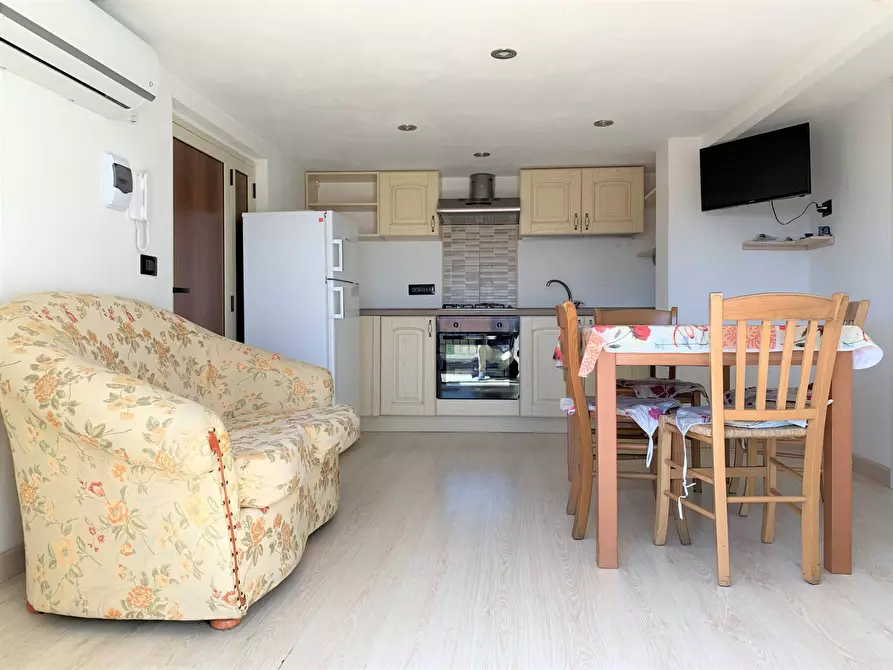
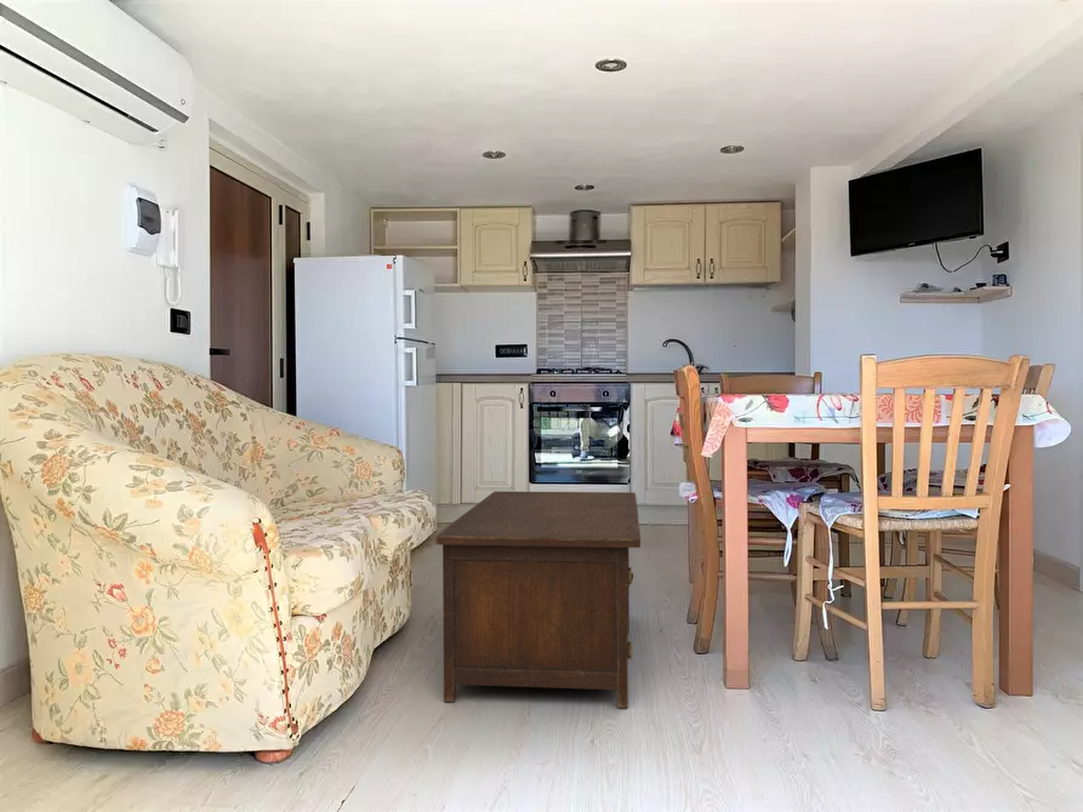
+ cabinet [434,490,642,709]
